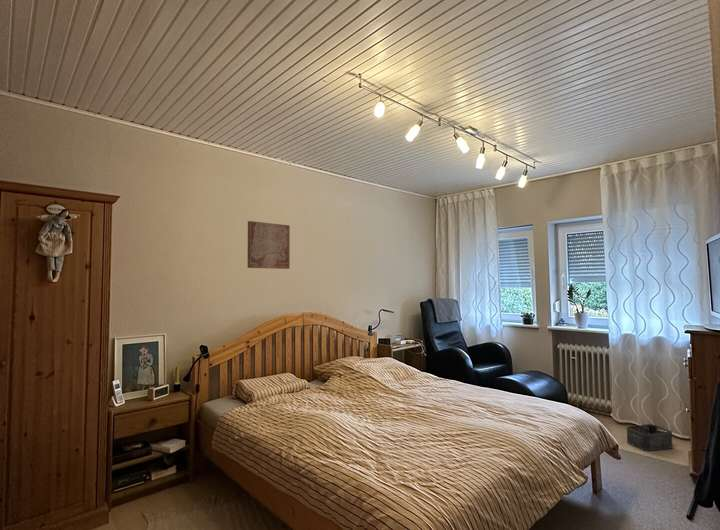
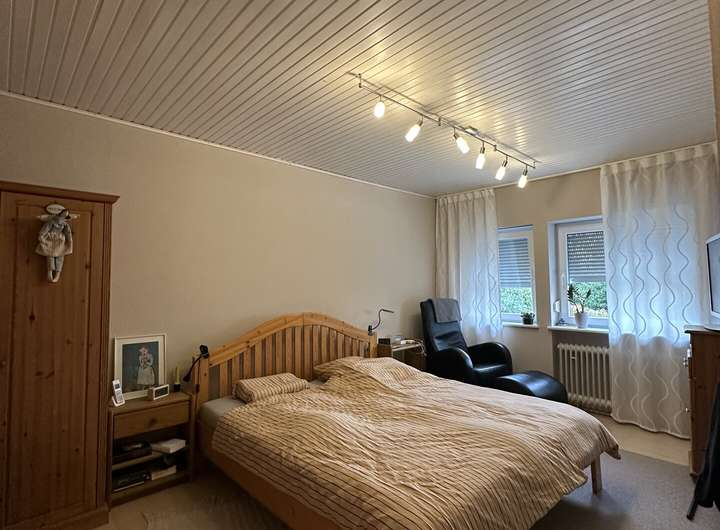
- storage bin [626,423,674,452]
- wall art [247,220,291,270]
